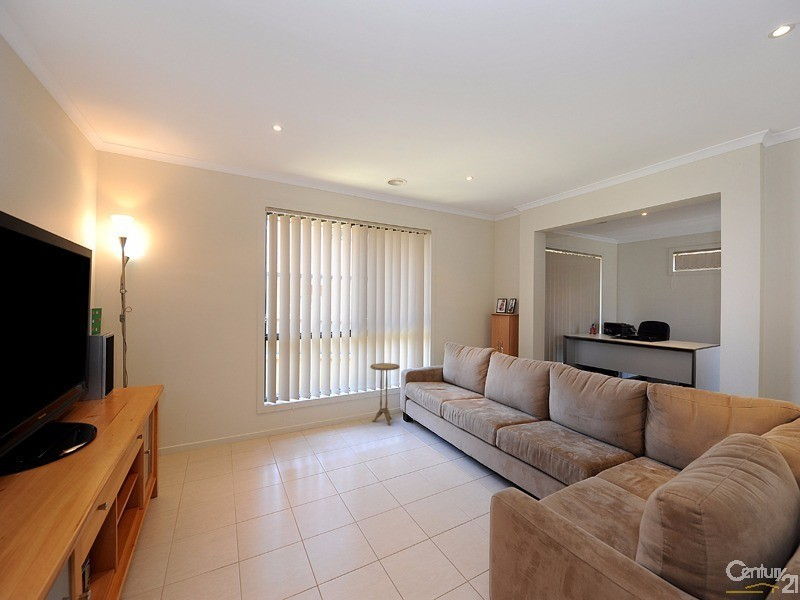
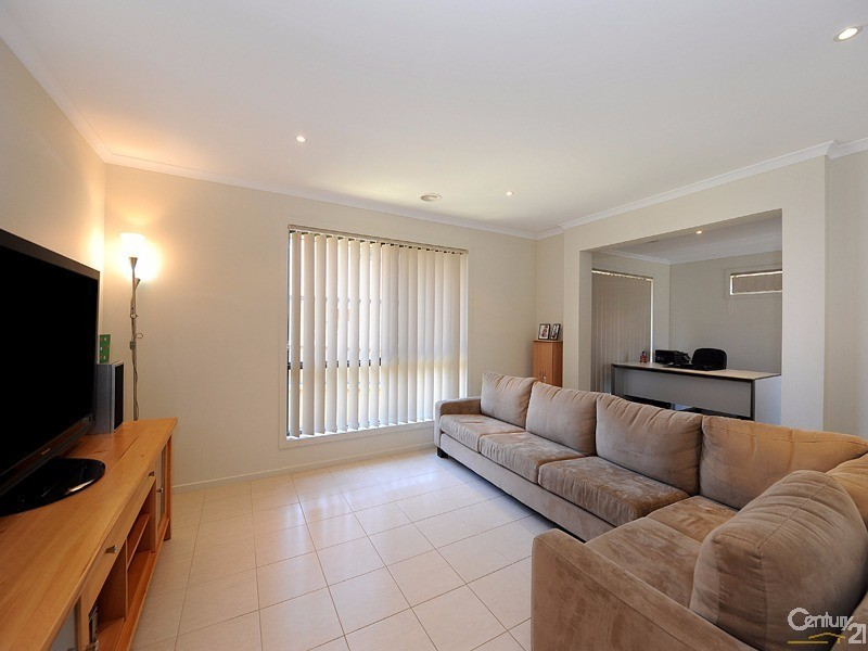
- side table [369,362,401,427]
